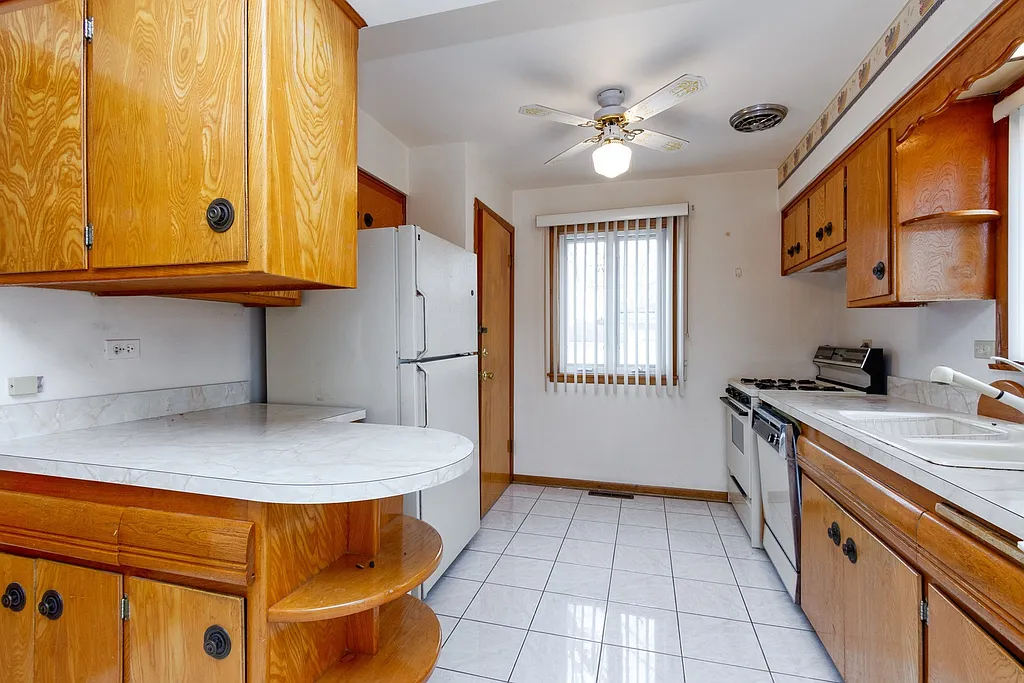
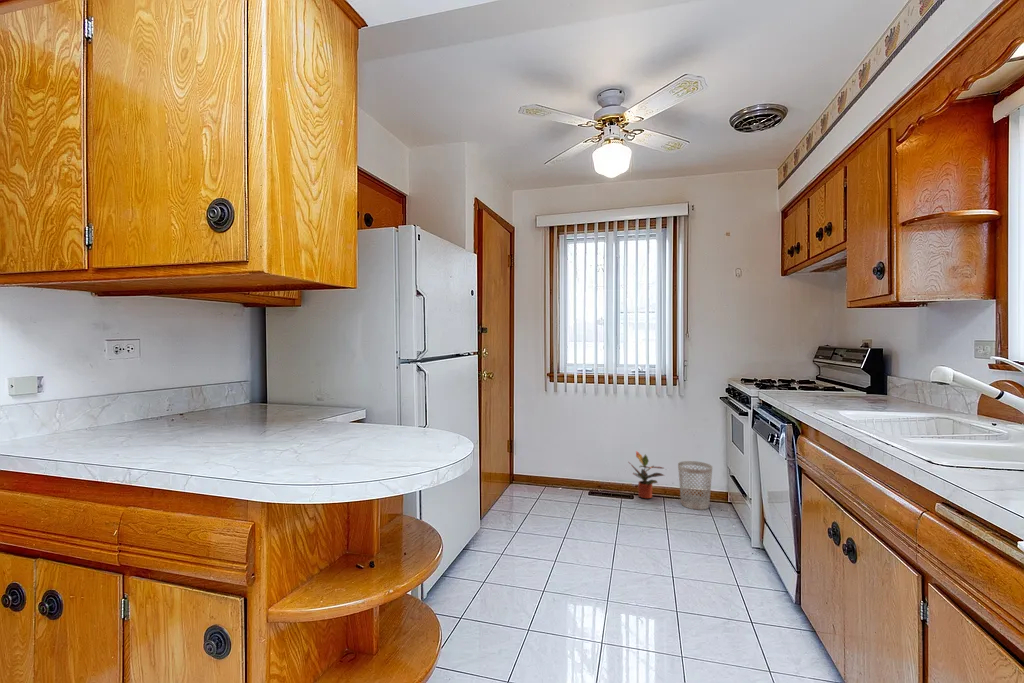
+ potted plant [628,450,666,499]
+ wastebasket [677,460,714,511]
